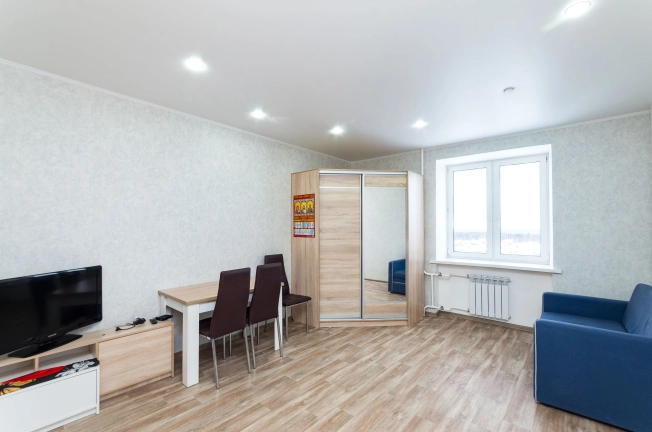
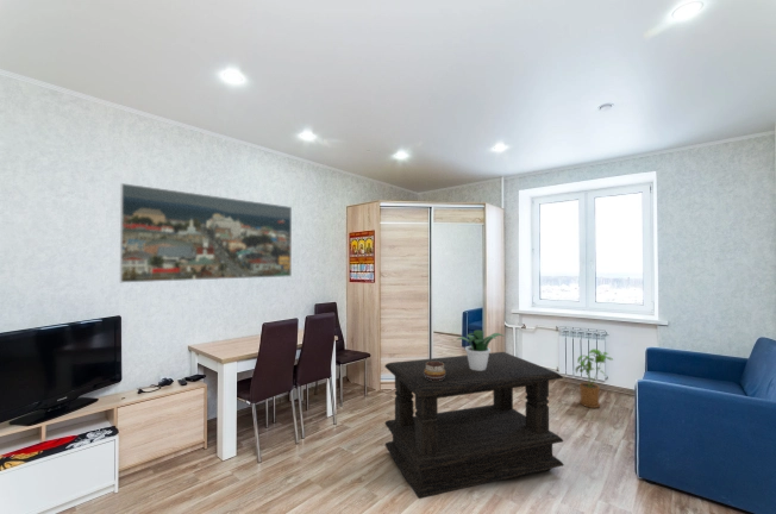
+ decorative bowl [424,362,445,381]
+ coffee table [383,351,564,500]
+ house plant [575,347,615,409]
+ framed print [119,182,293,283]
+ potted plant [457,330,506,370]
